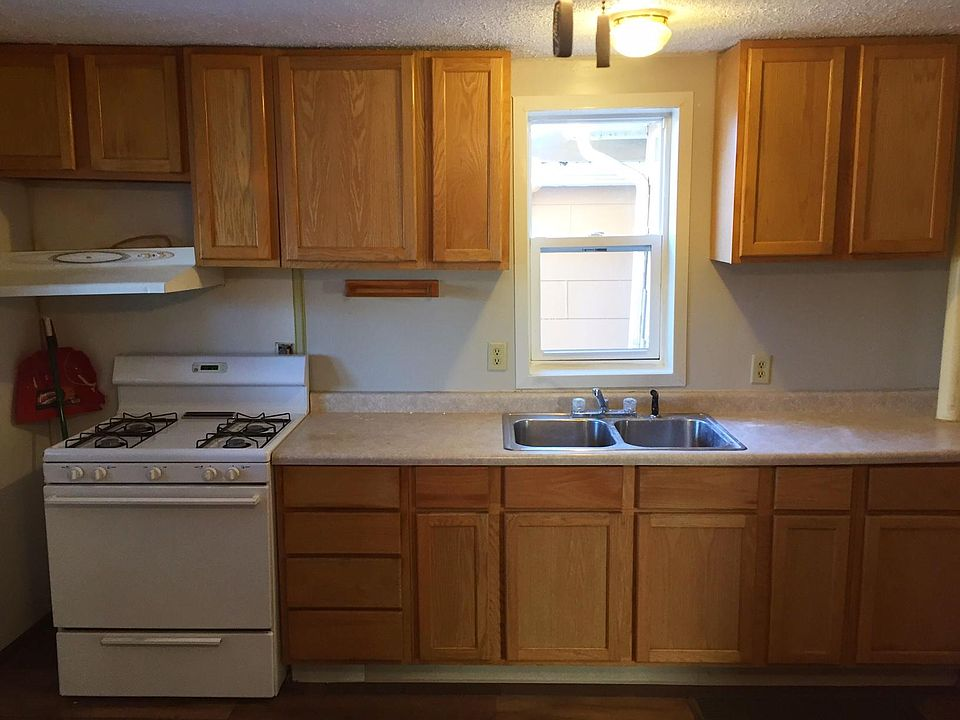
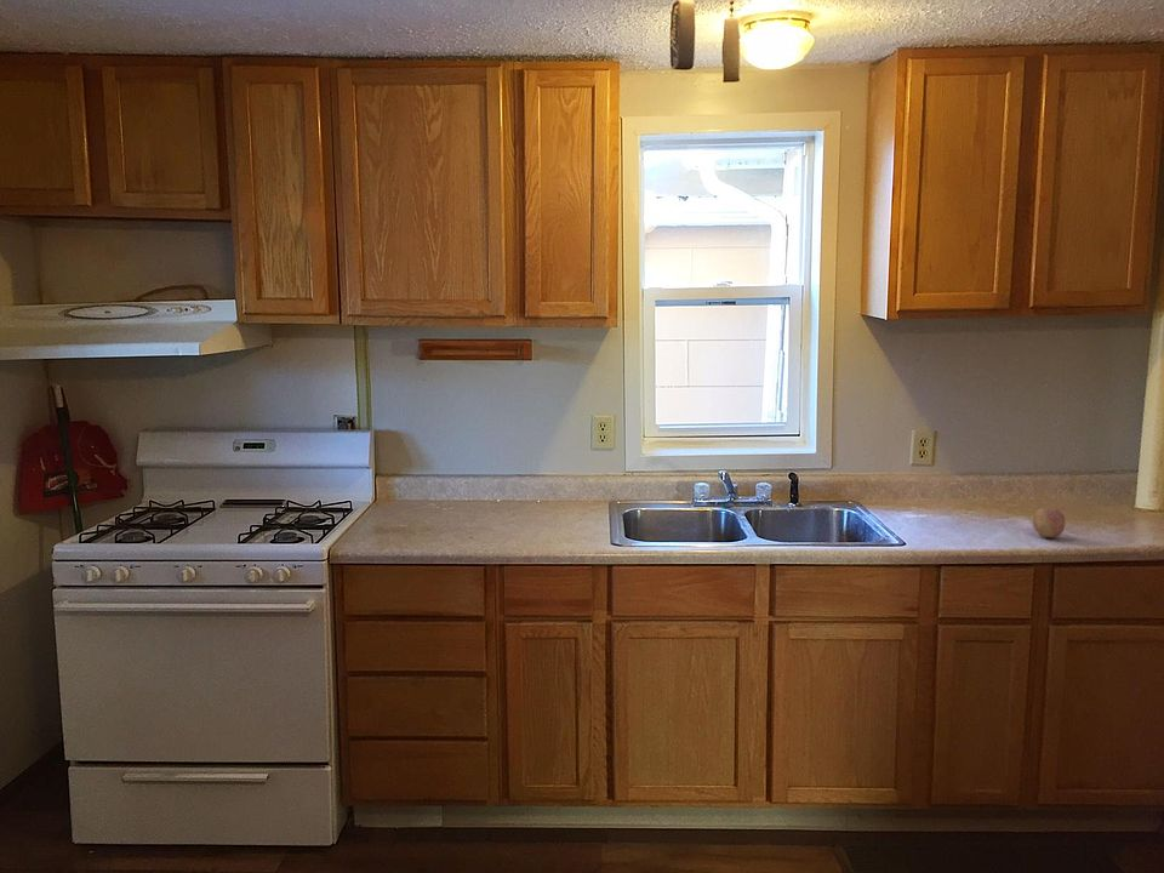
+ fruit [1032,508,1066,538]
